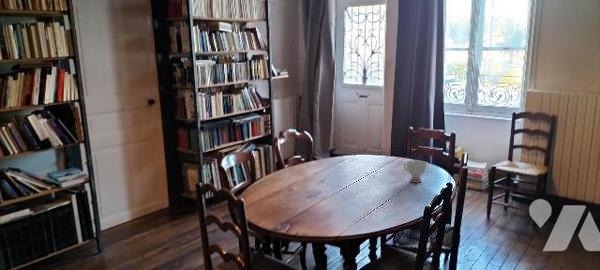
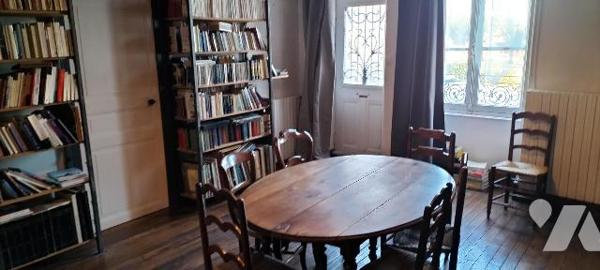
- teacup [403,159,429,183]
